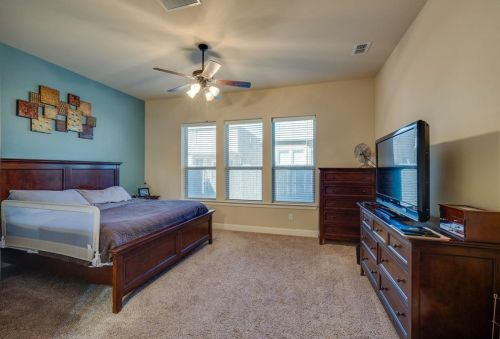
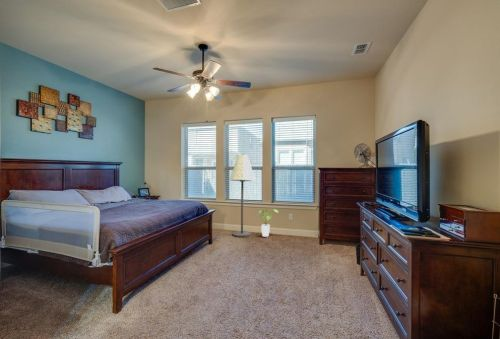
+ house plant [258,208,279,238]
+ floor lamp [229,153,256,238]
